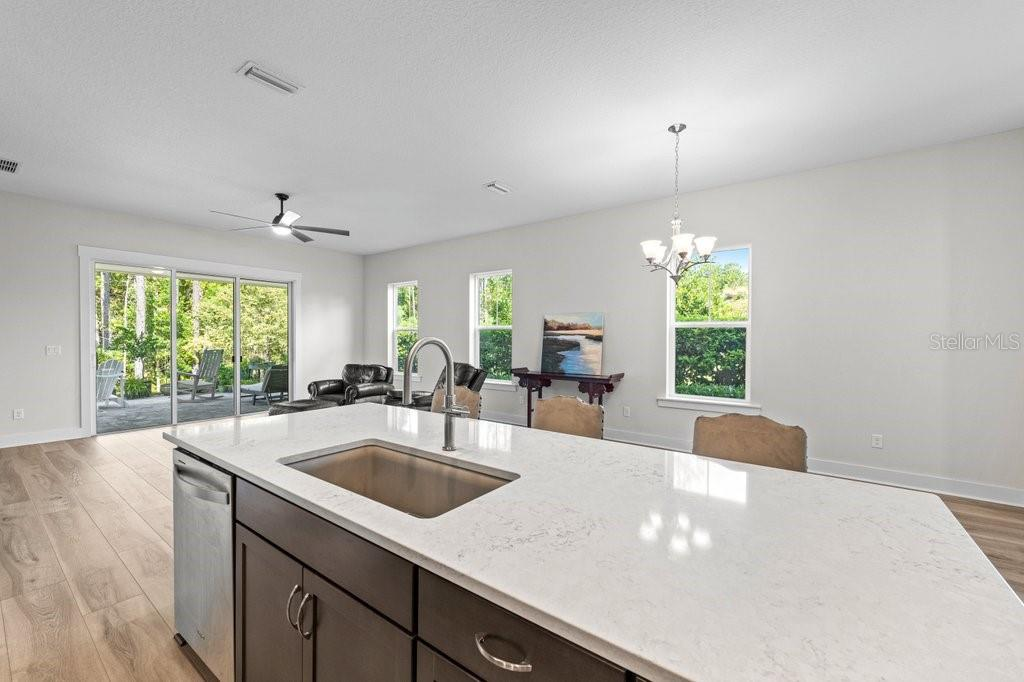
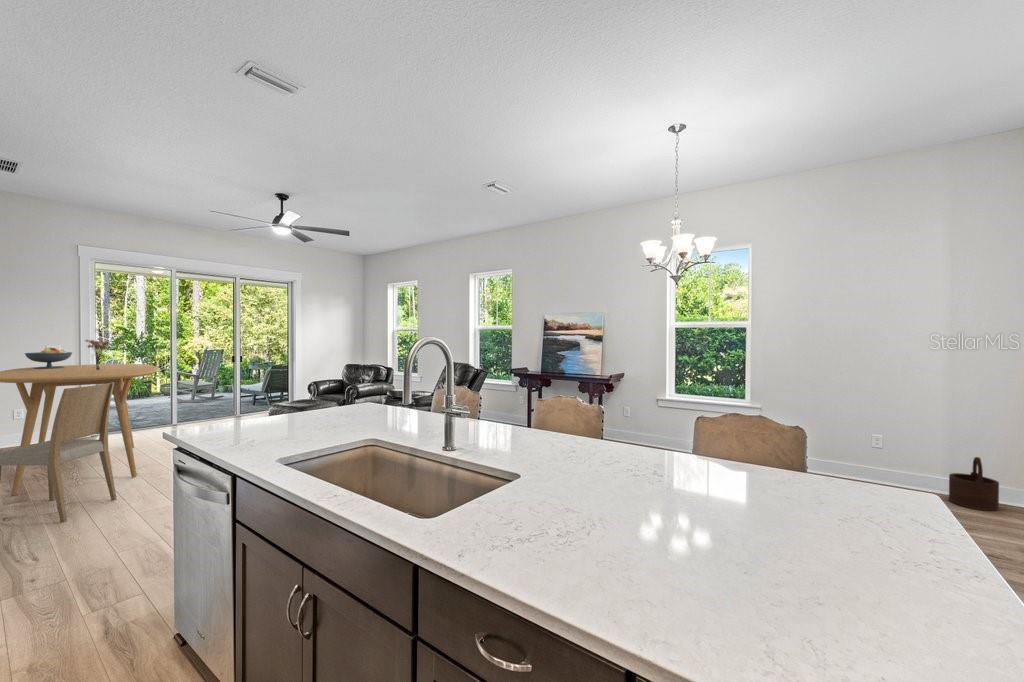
+ bouquet [84,337,110,371]
+ fruit bowl [24,347,73,369]
+ wooden bucket [948,456,1000,512]
+ dining table [0,363,158,497]
+ dining chair [0,383,118,523]
